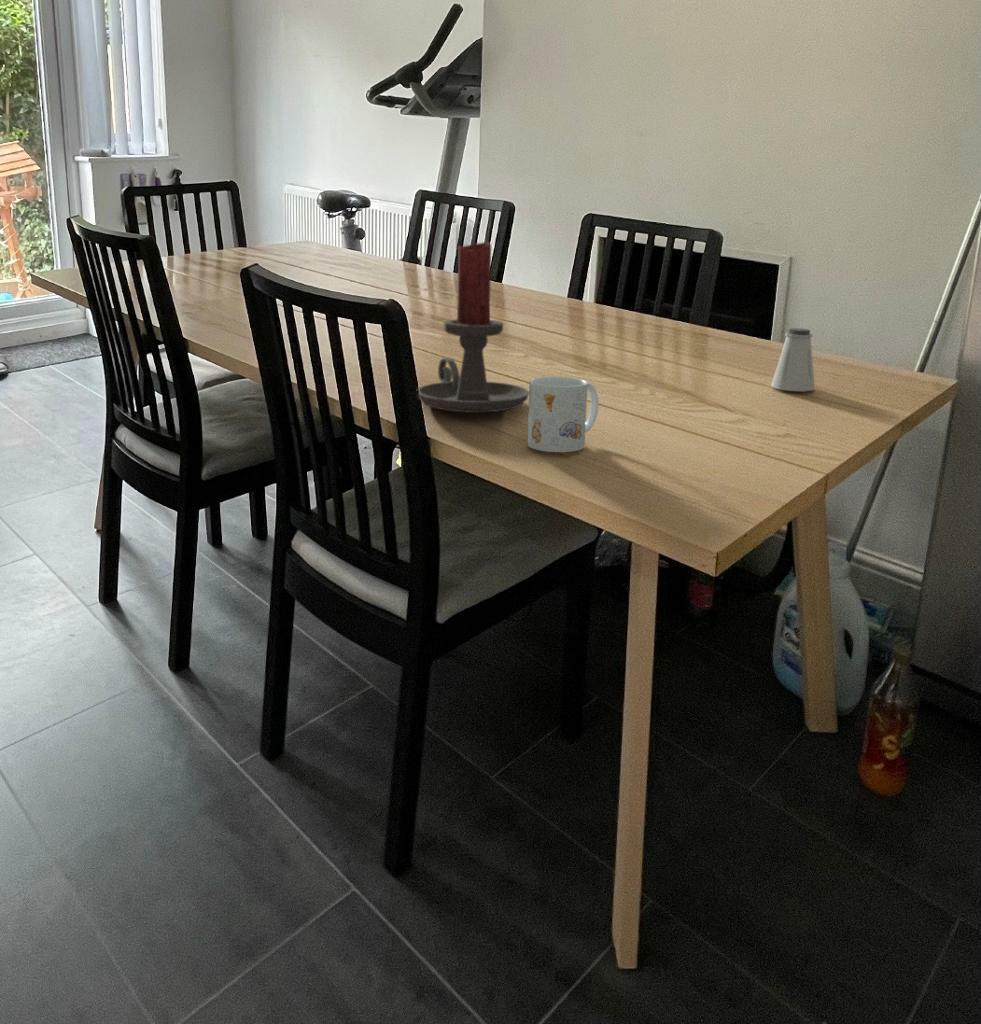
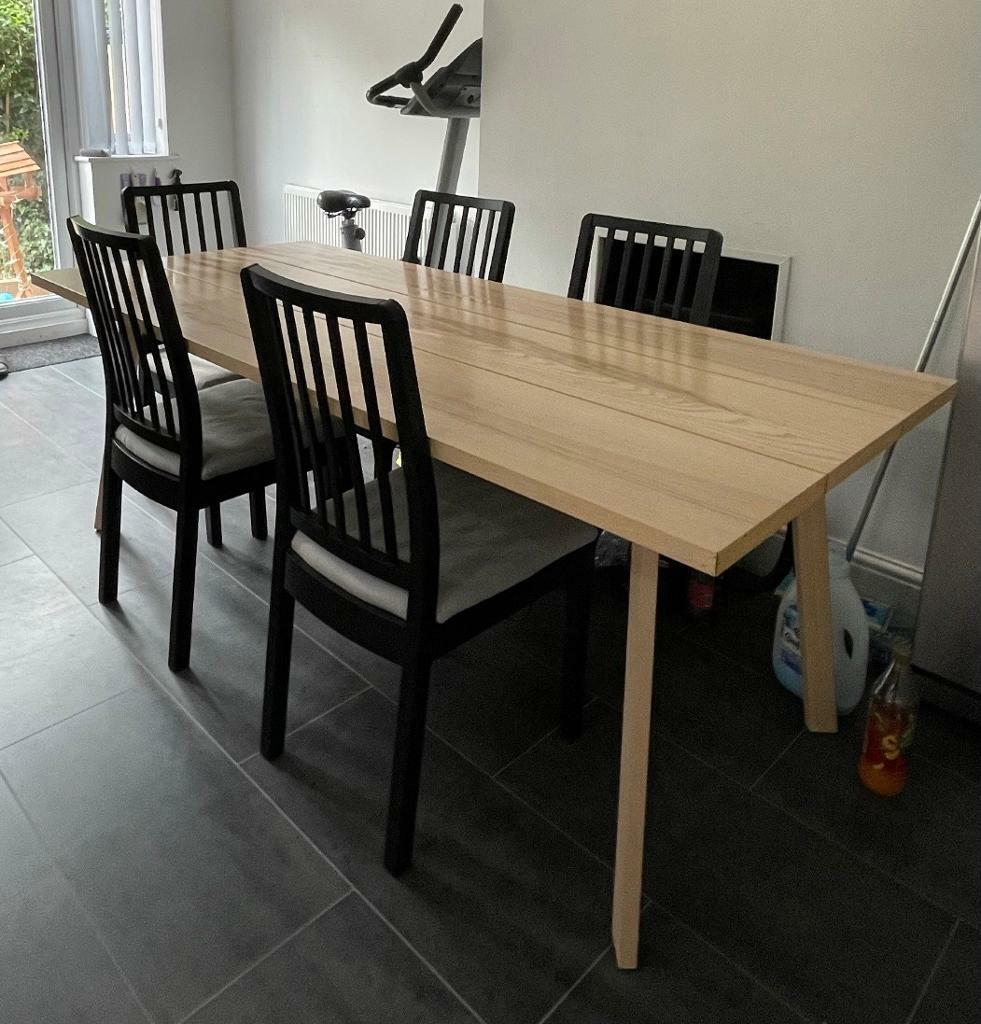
- candle holder [417,241,529,414]
- mug [527,376,599,453]
- saltshaker [770,327,816,392]
